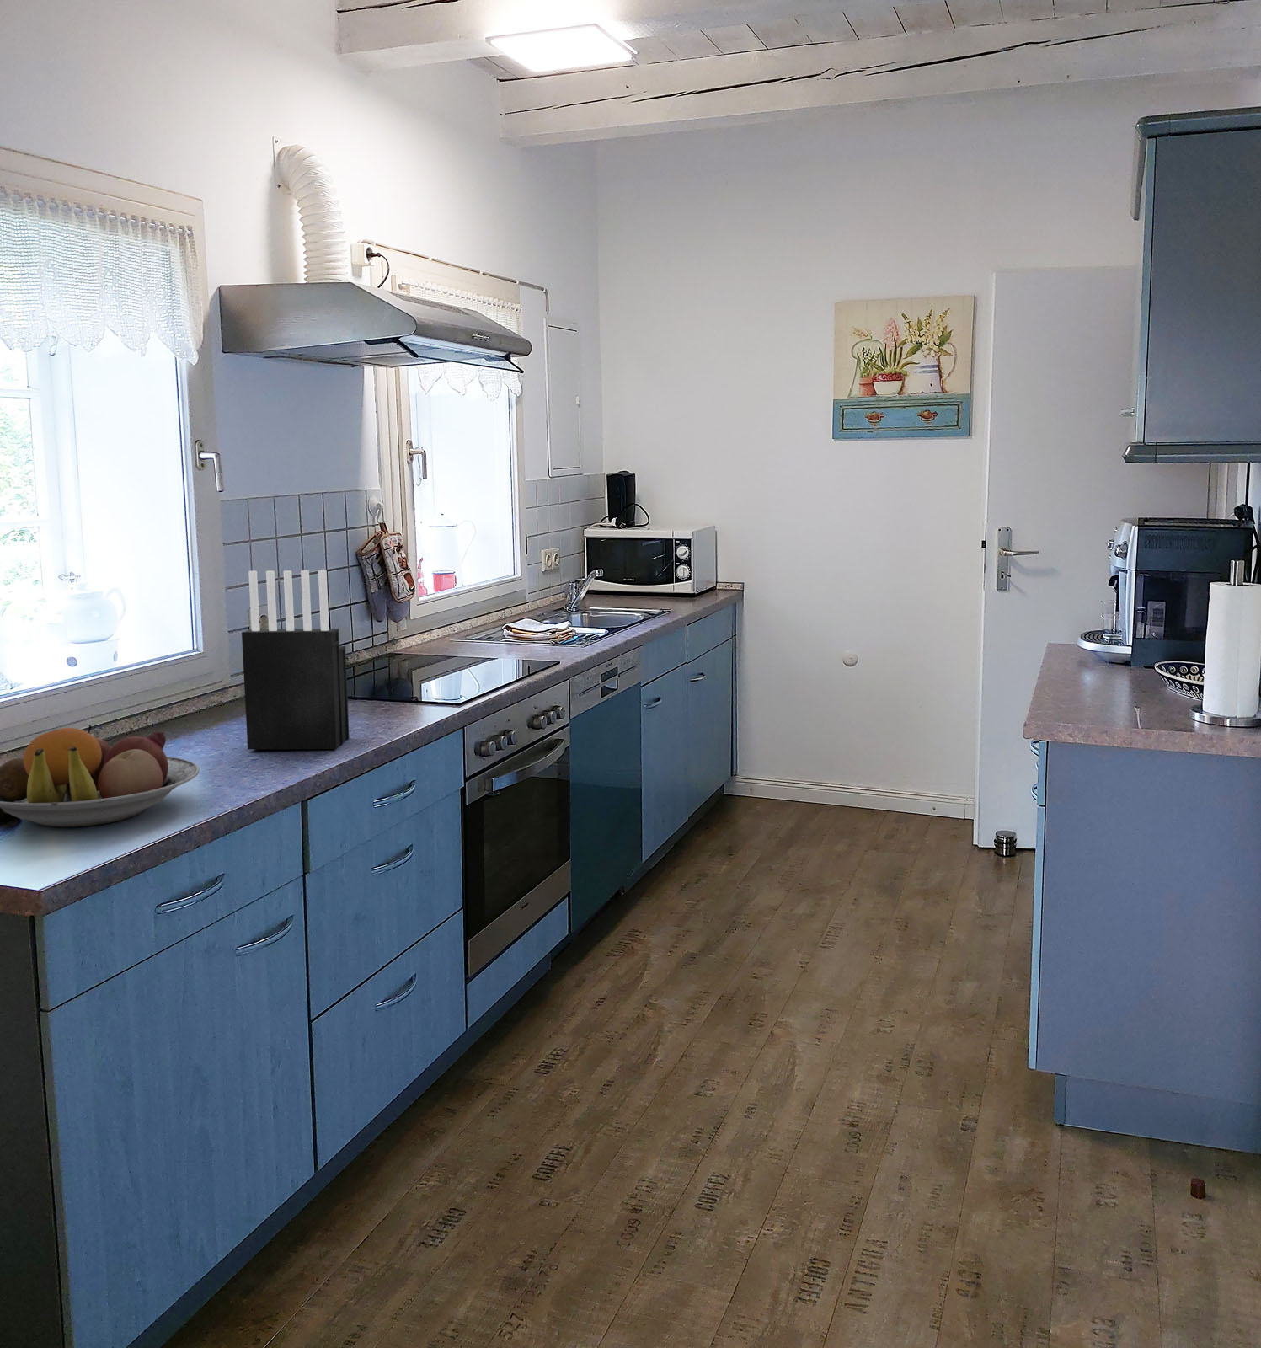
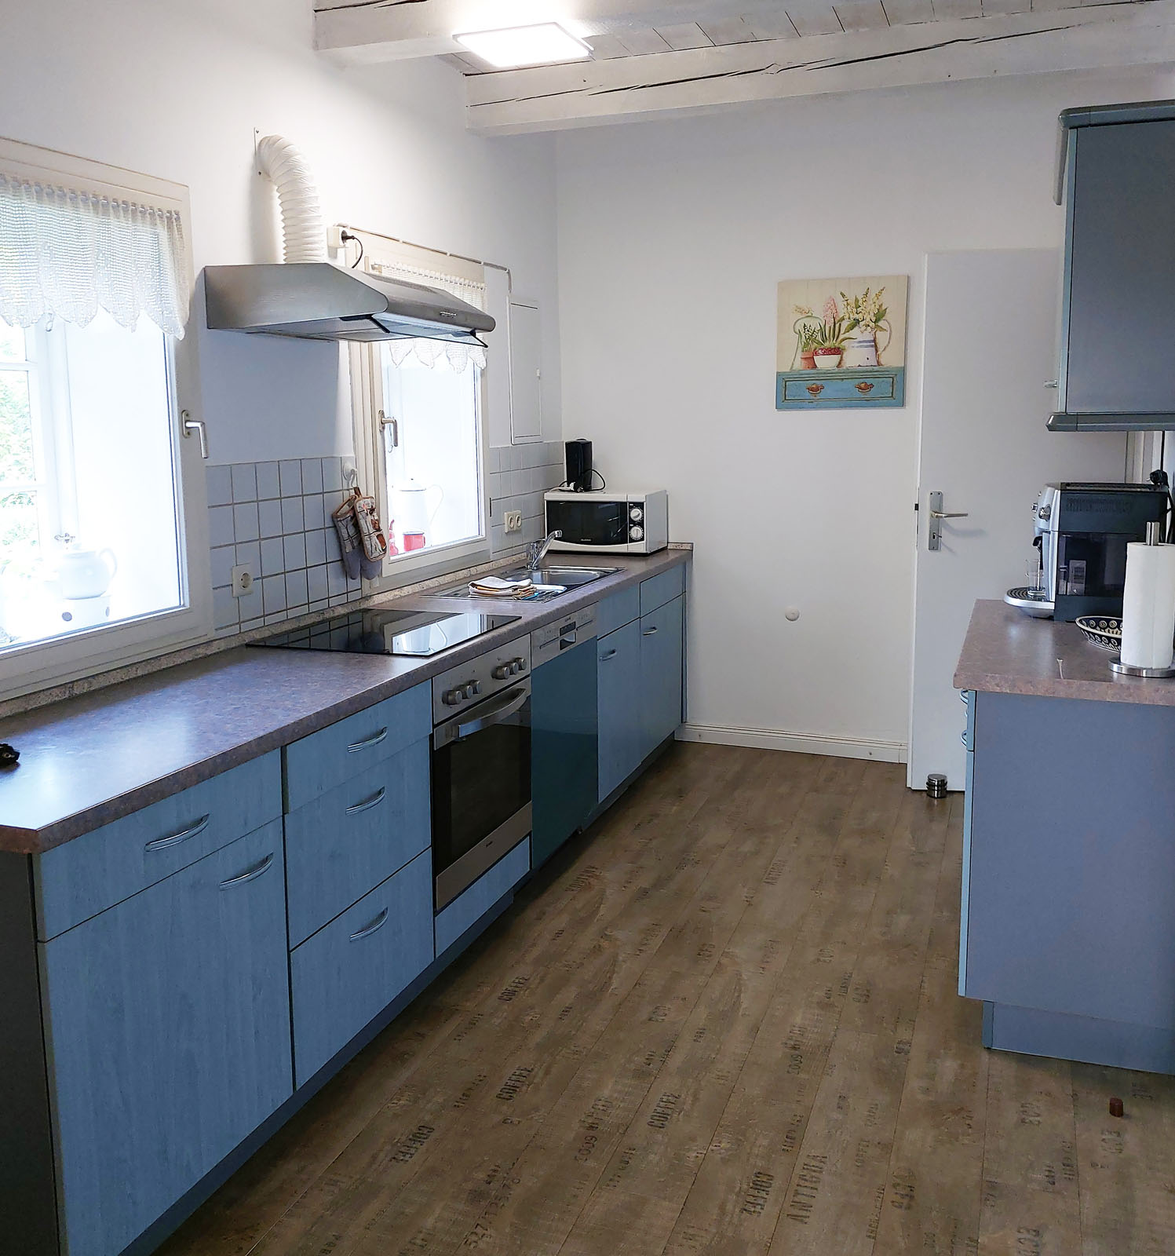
- fruit bowl [0,724,200,828]
- knife block [241,569,351,749]
